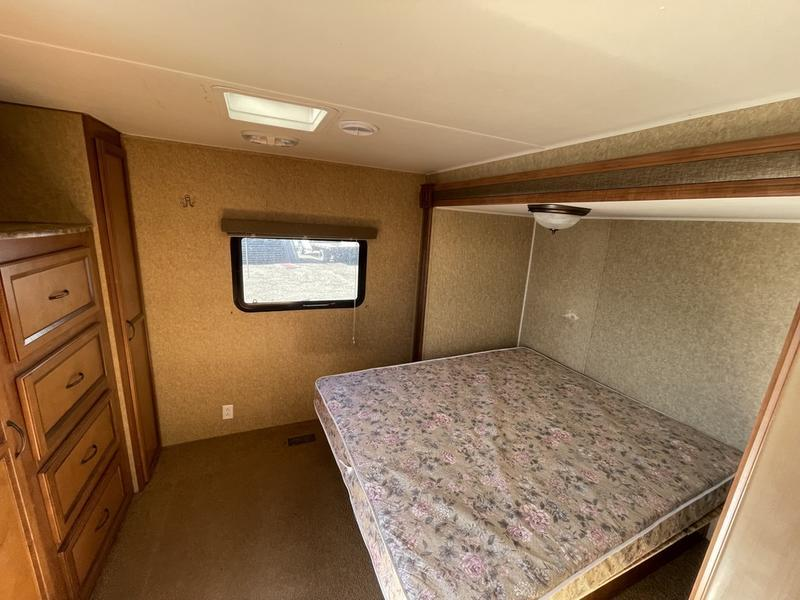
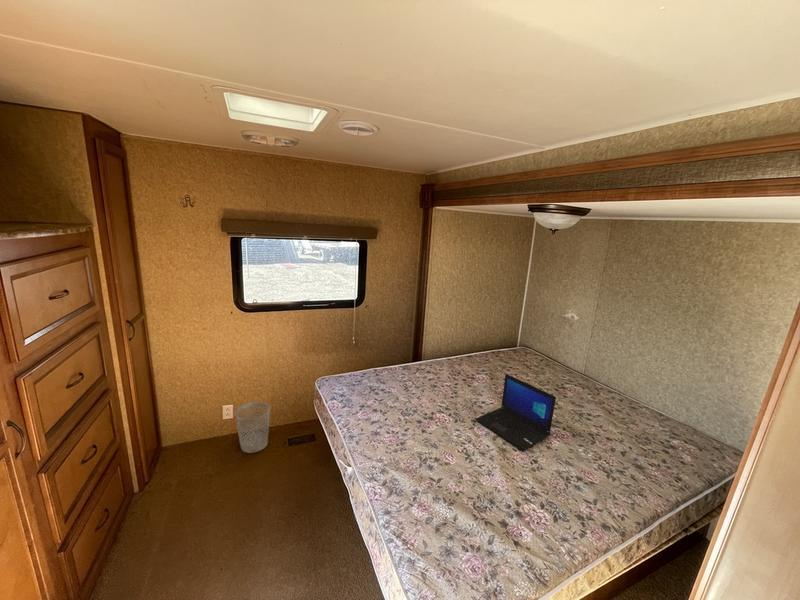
+ wastebasket [234,401,271,454]
+ laptop [475,373,557,452]
